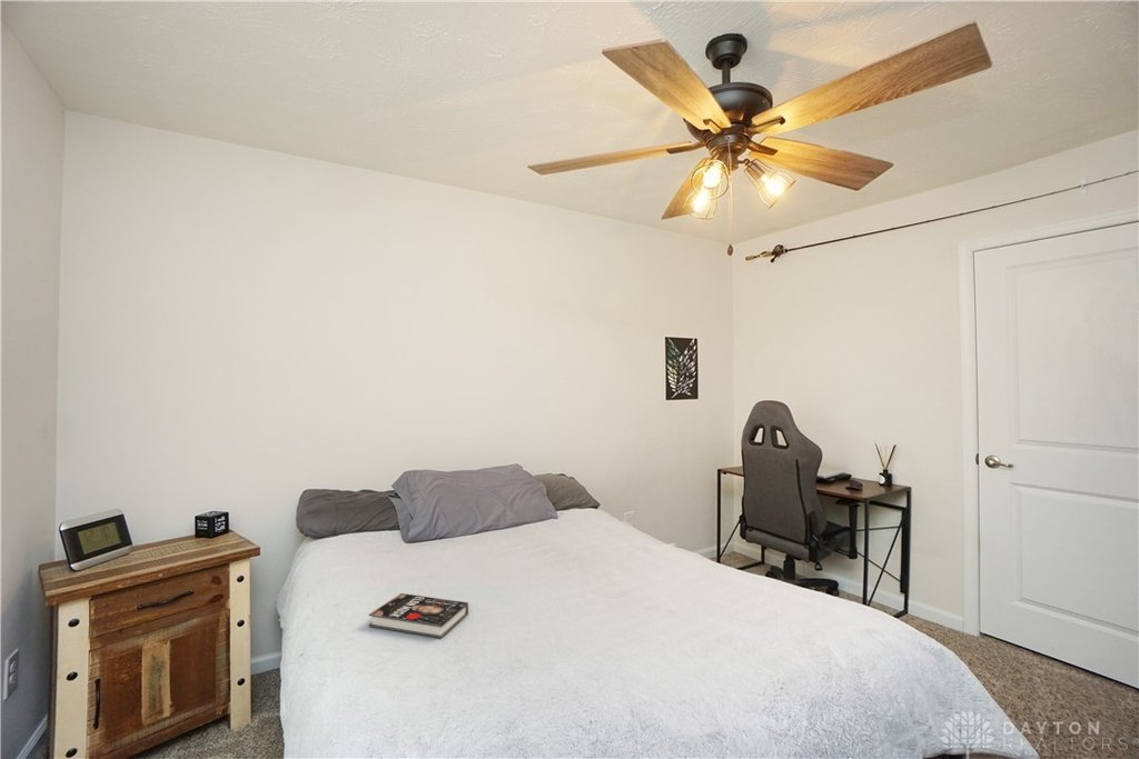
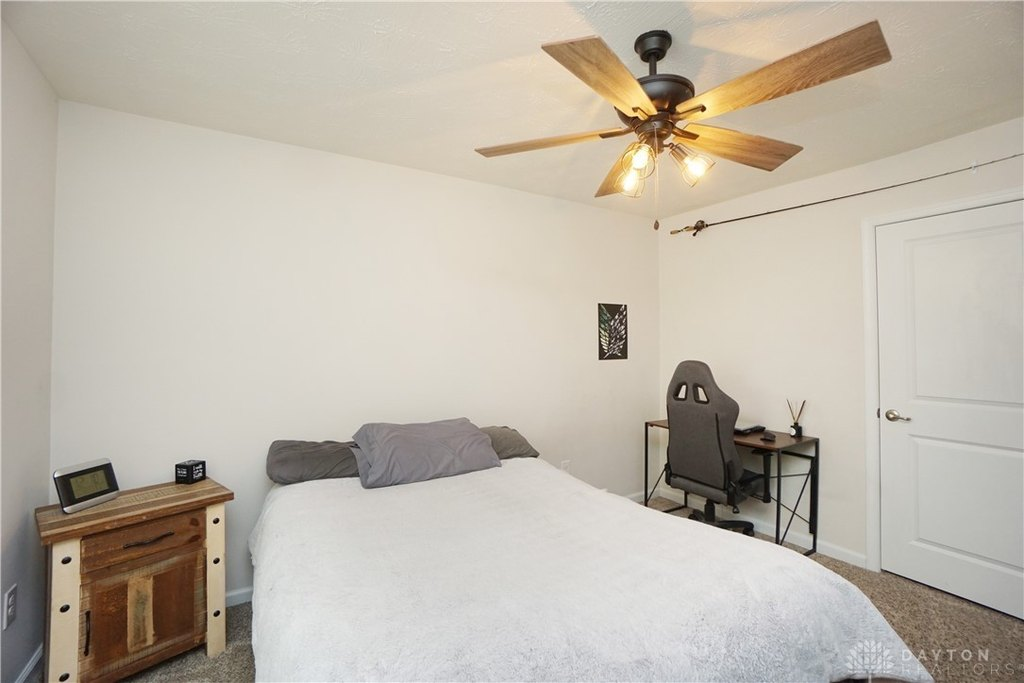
- book [368,592,469,639]
